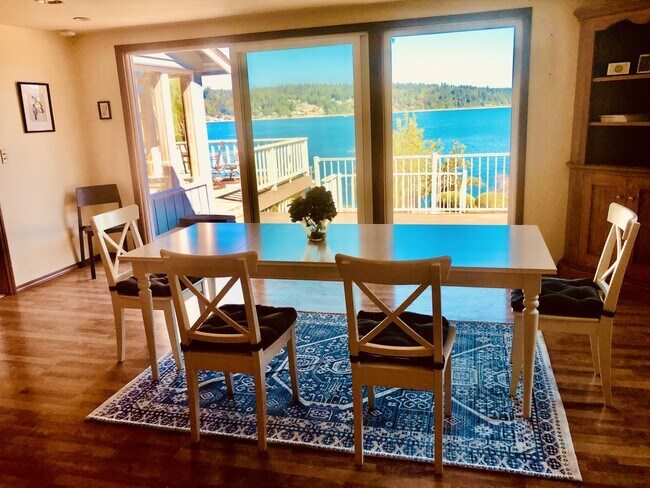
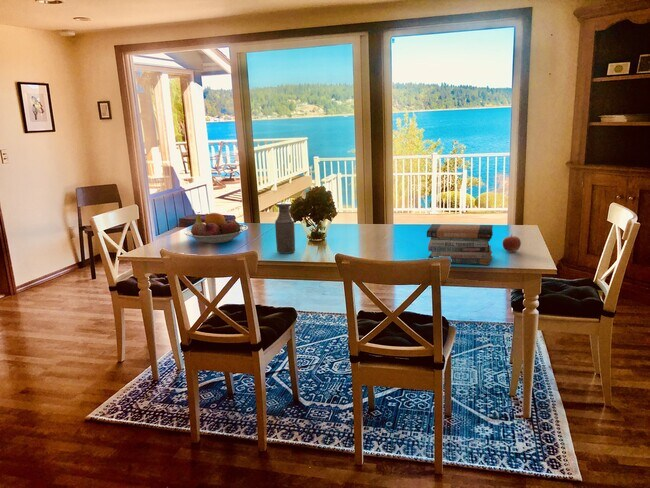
+ book stack [426,223,494,266]
+ apple [501,234,522,253]
+ fruit bowl [184,212,249,244]
+ bottle [274,201,296,255]
